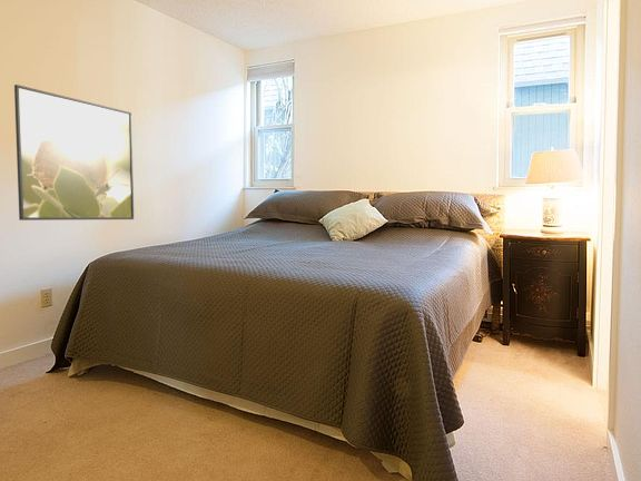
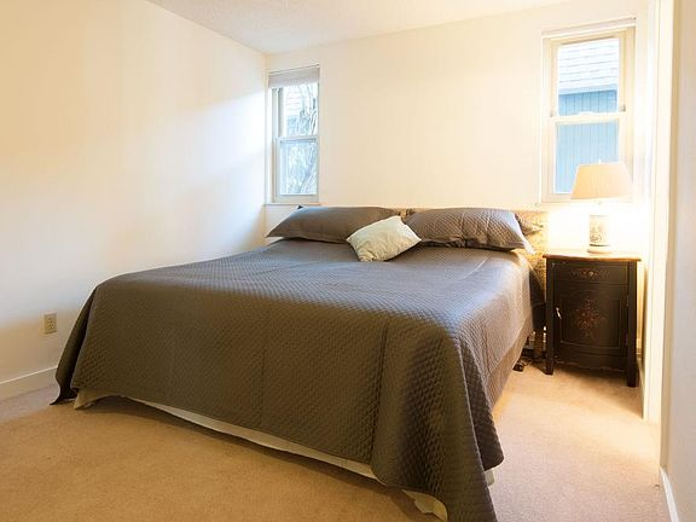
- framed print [13,84,135,222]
